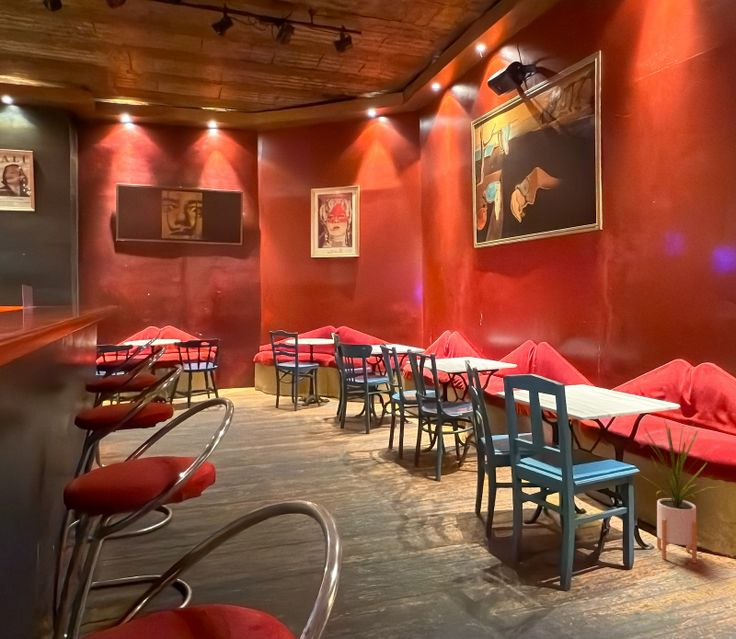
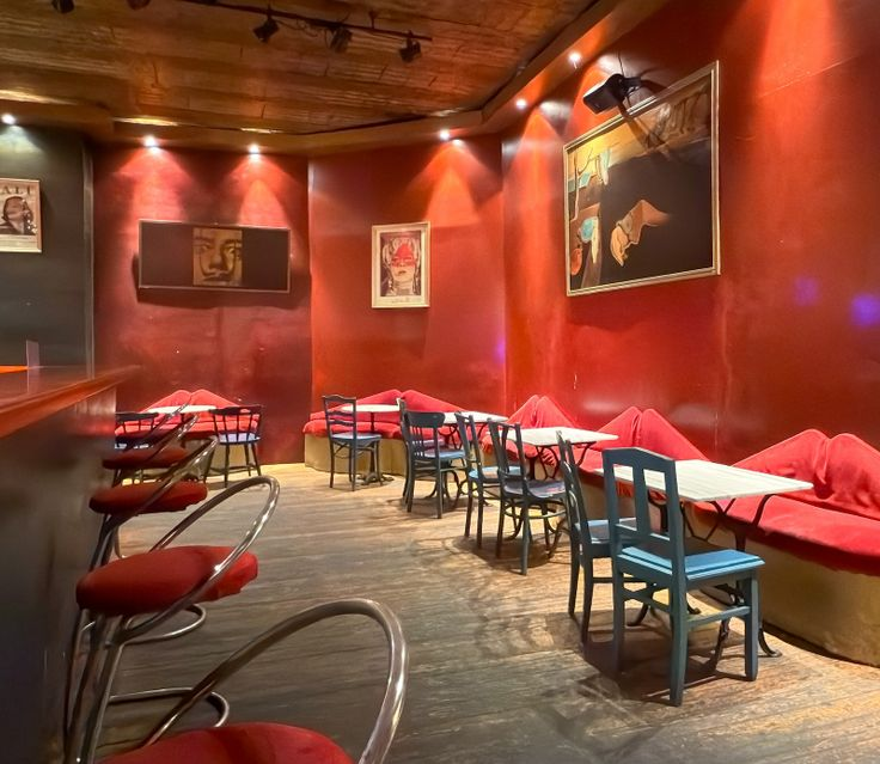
- house plant [640,419,720,564]
